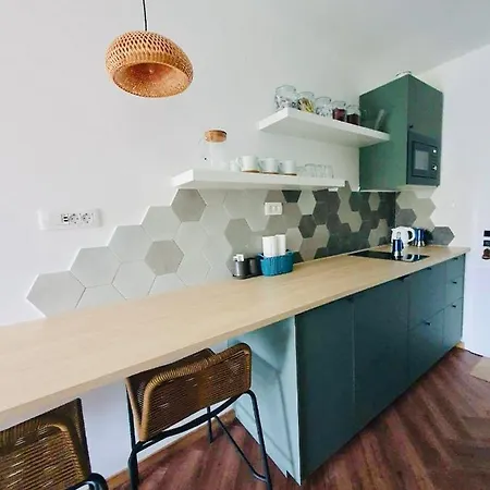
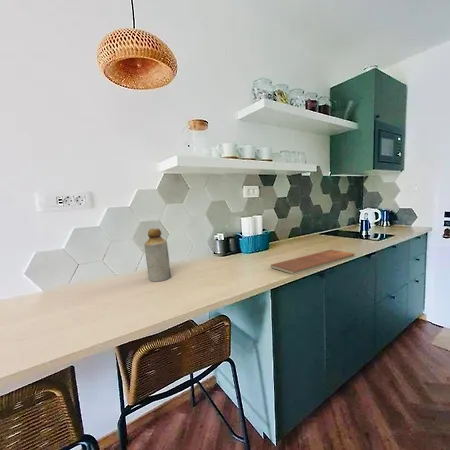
+ bottle [143,227,172,282]
+ chopping board [269,249,356,275]
